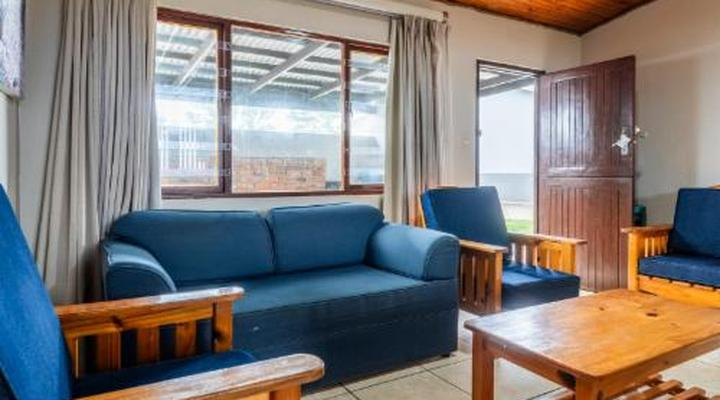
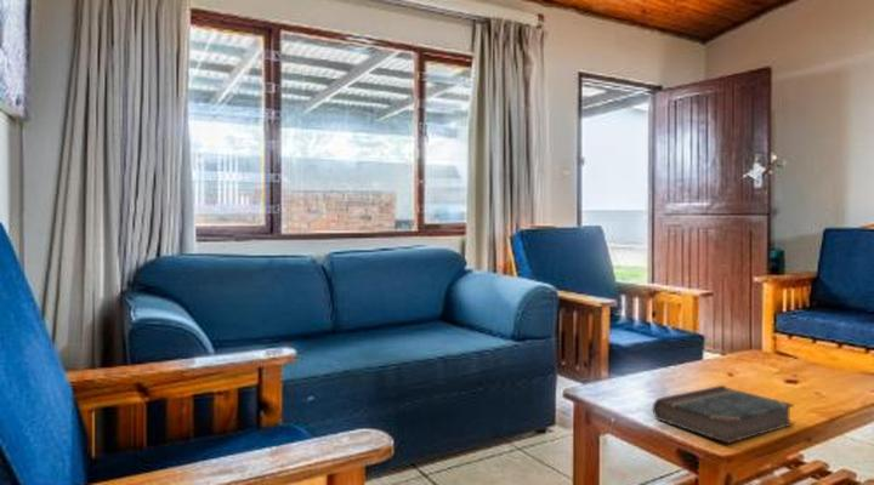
+ book [651,384,795,445]
